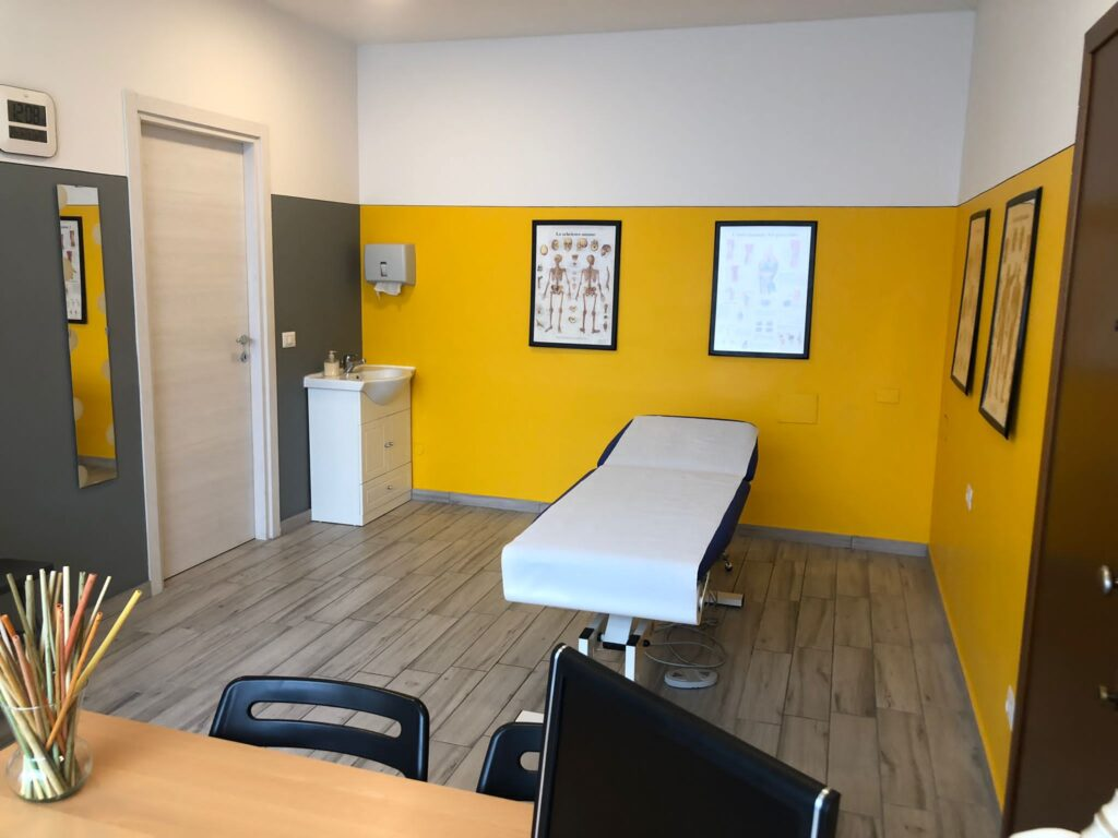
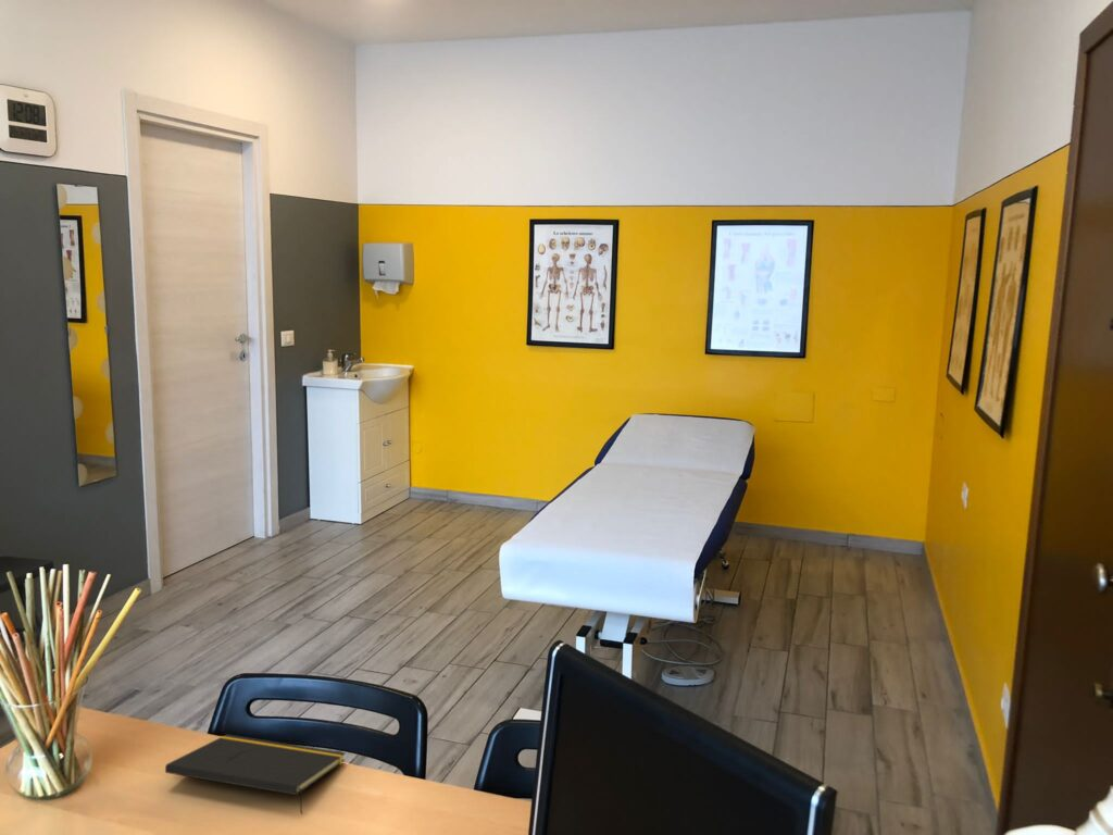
+ notepad [164,733,347,815]
